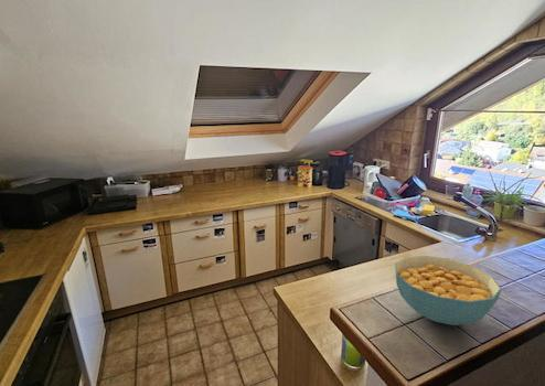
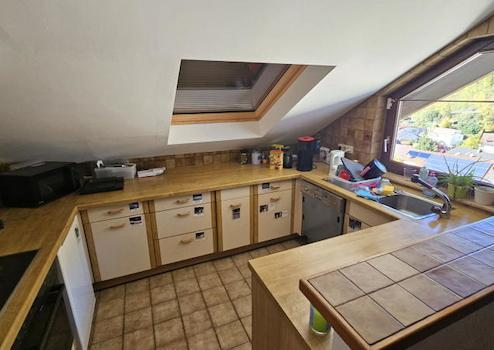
- cereal bowl [394,255,502,326]
